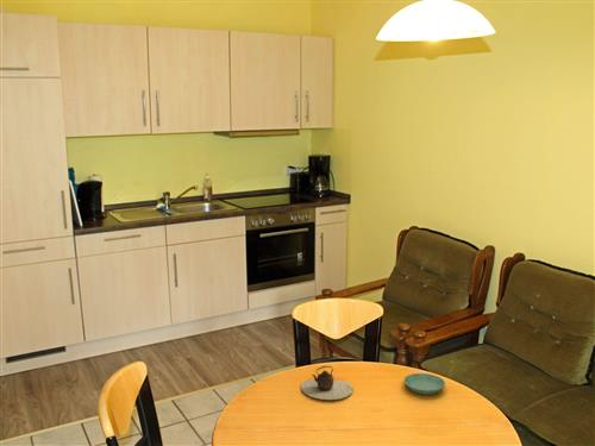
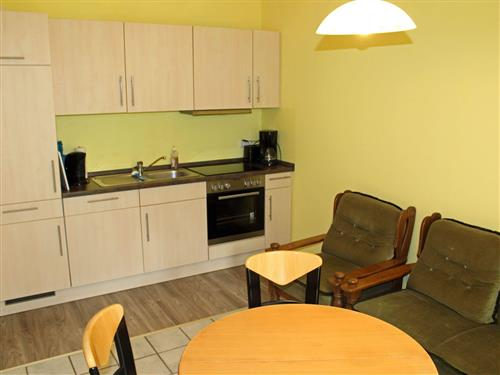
- teapot [300,365,353,401]
- saucer [403,372,446,396]
